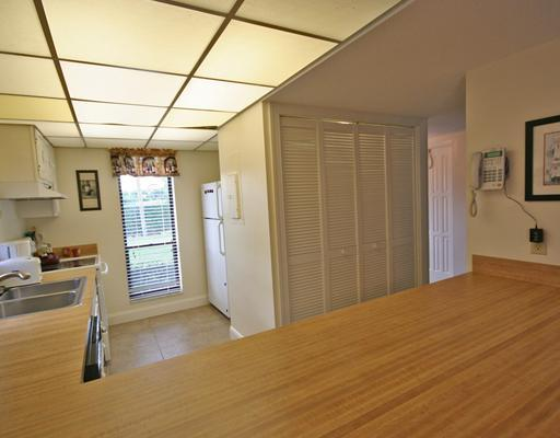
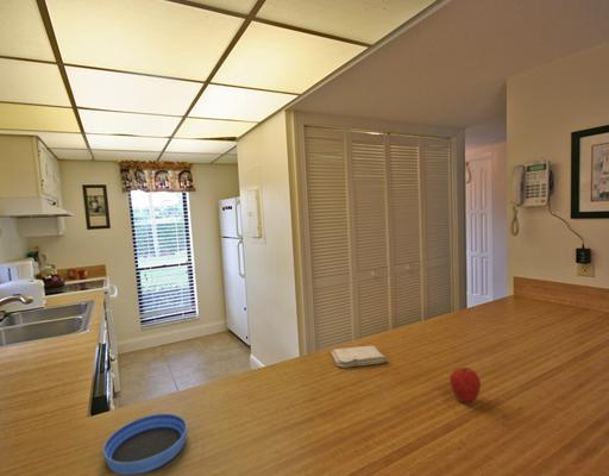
+ fruit [448,367,482,405]
+ bowl [102,413,188,476]
+ washcloth [329,345,387,369]
